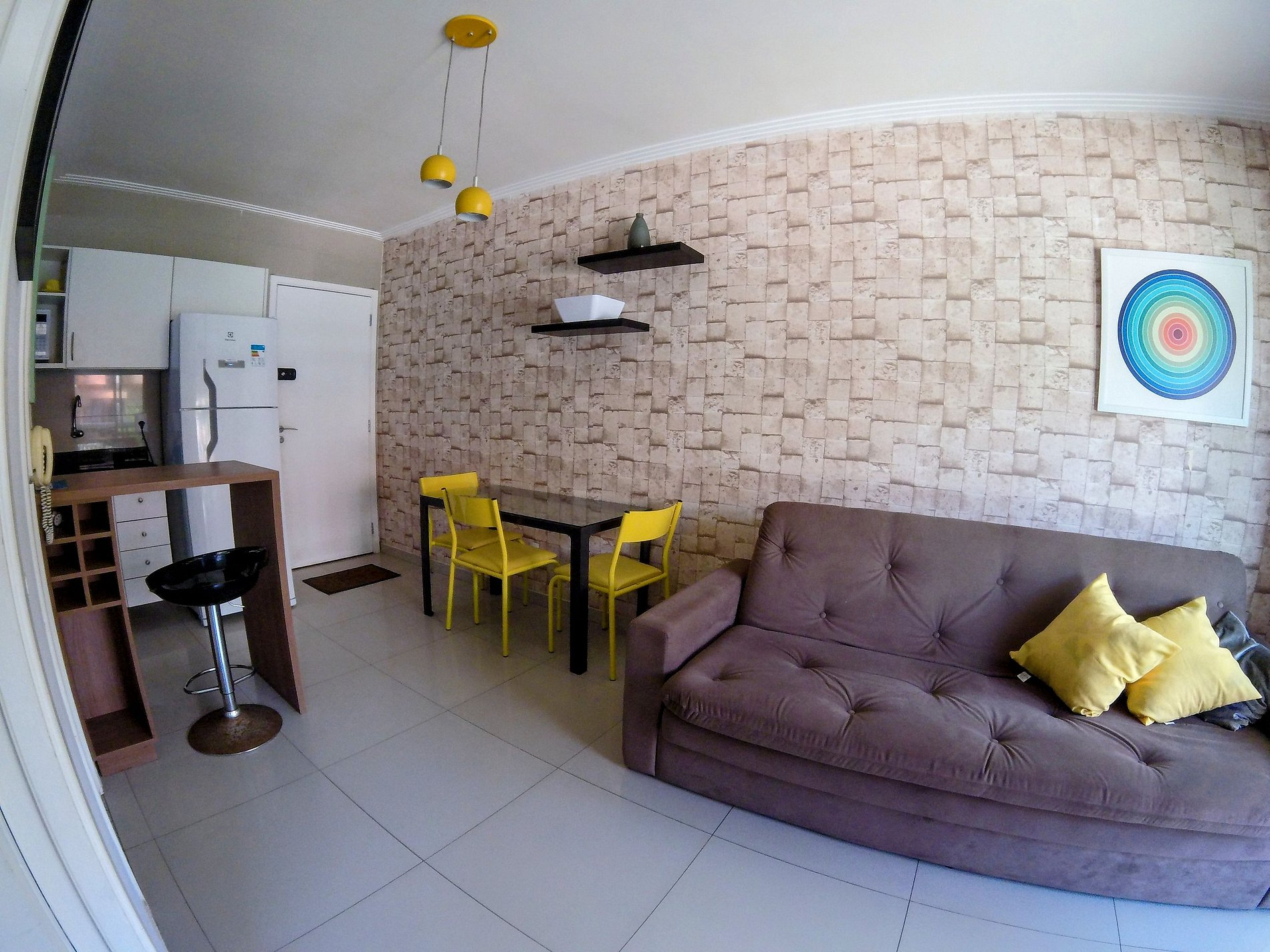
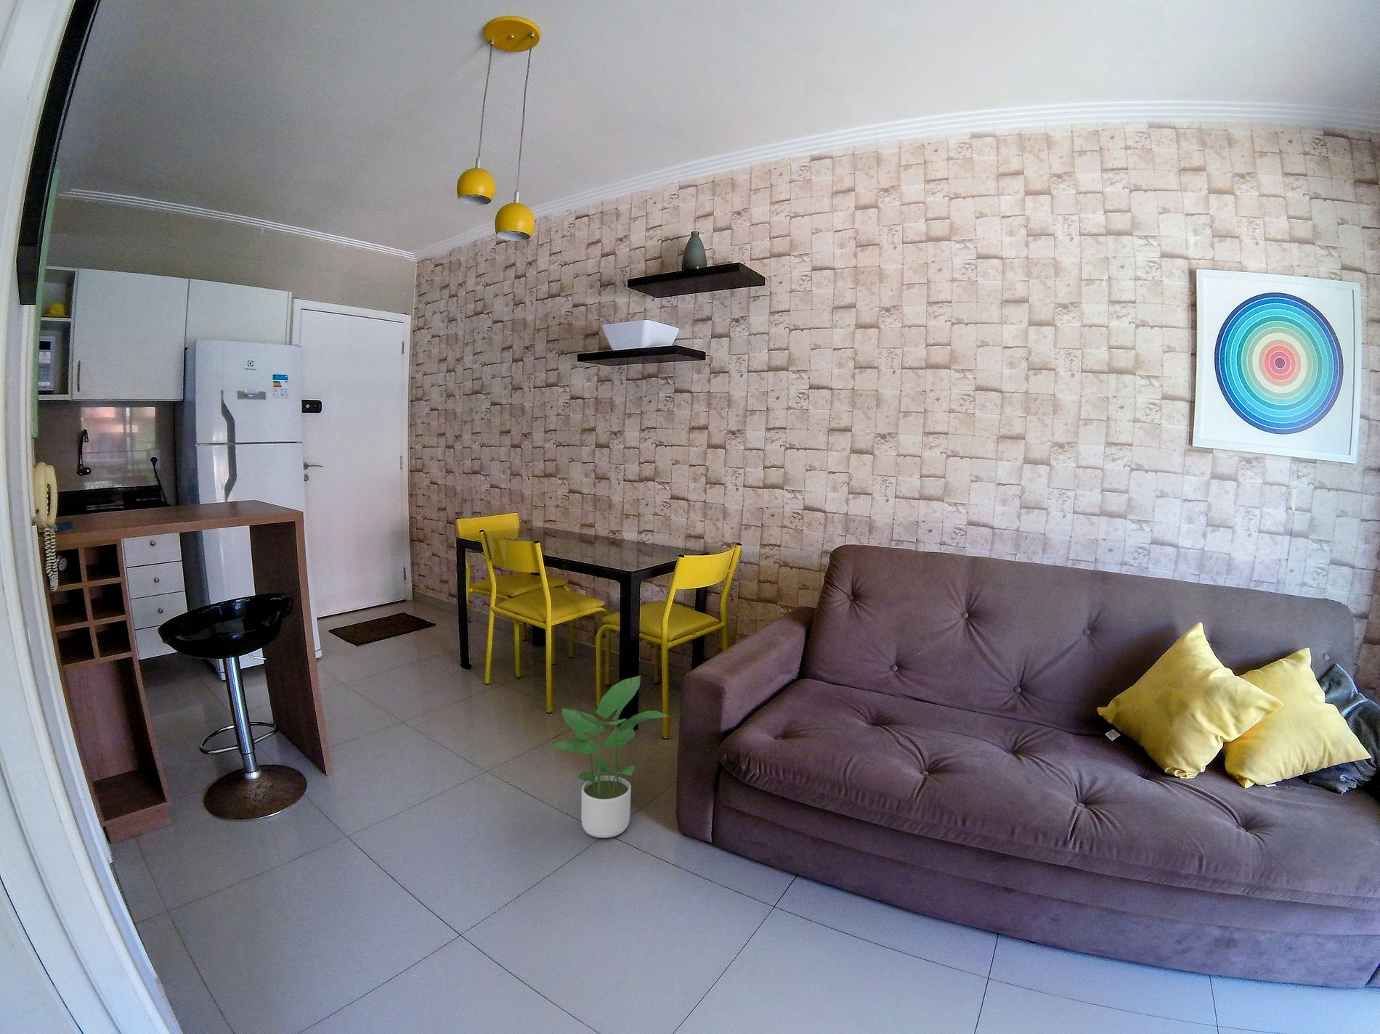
+ potted plant [547,674,669,838]
